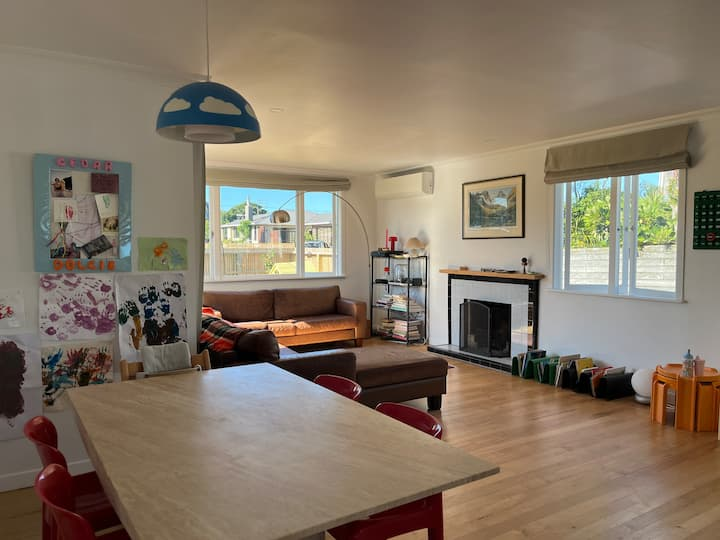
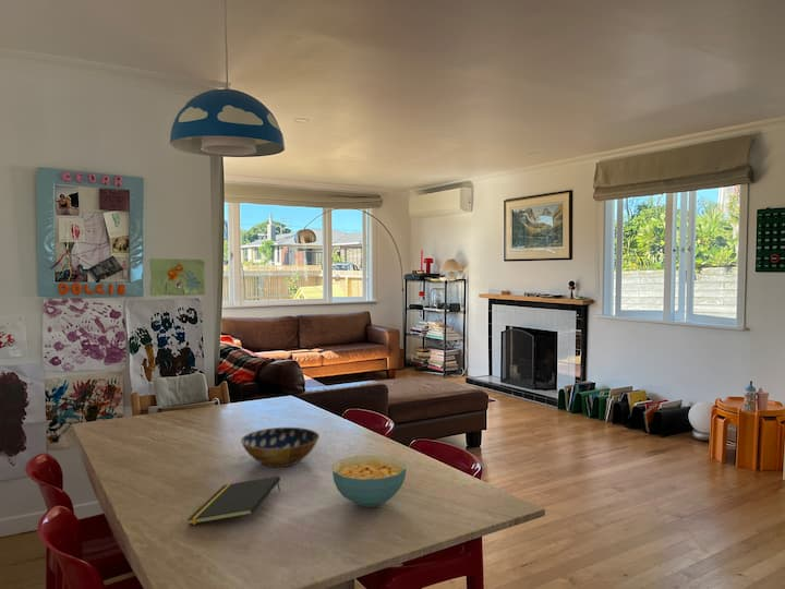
+ cereal bowl [331,454,408,508]
+ bowl [240,426,321,468]
+ notepad [186,474,281,526]
